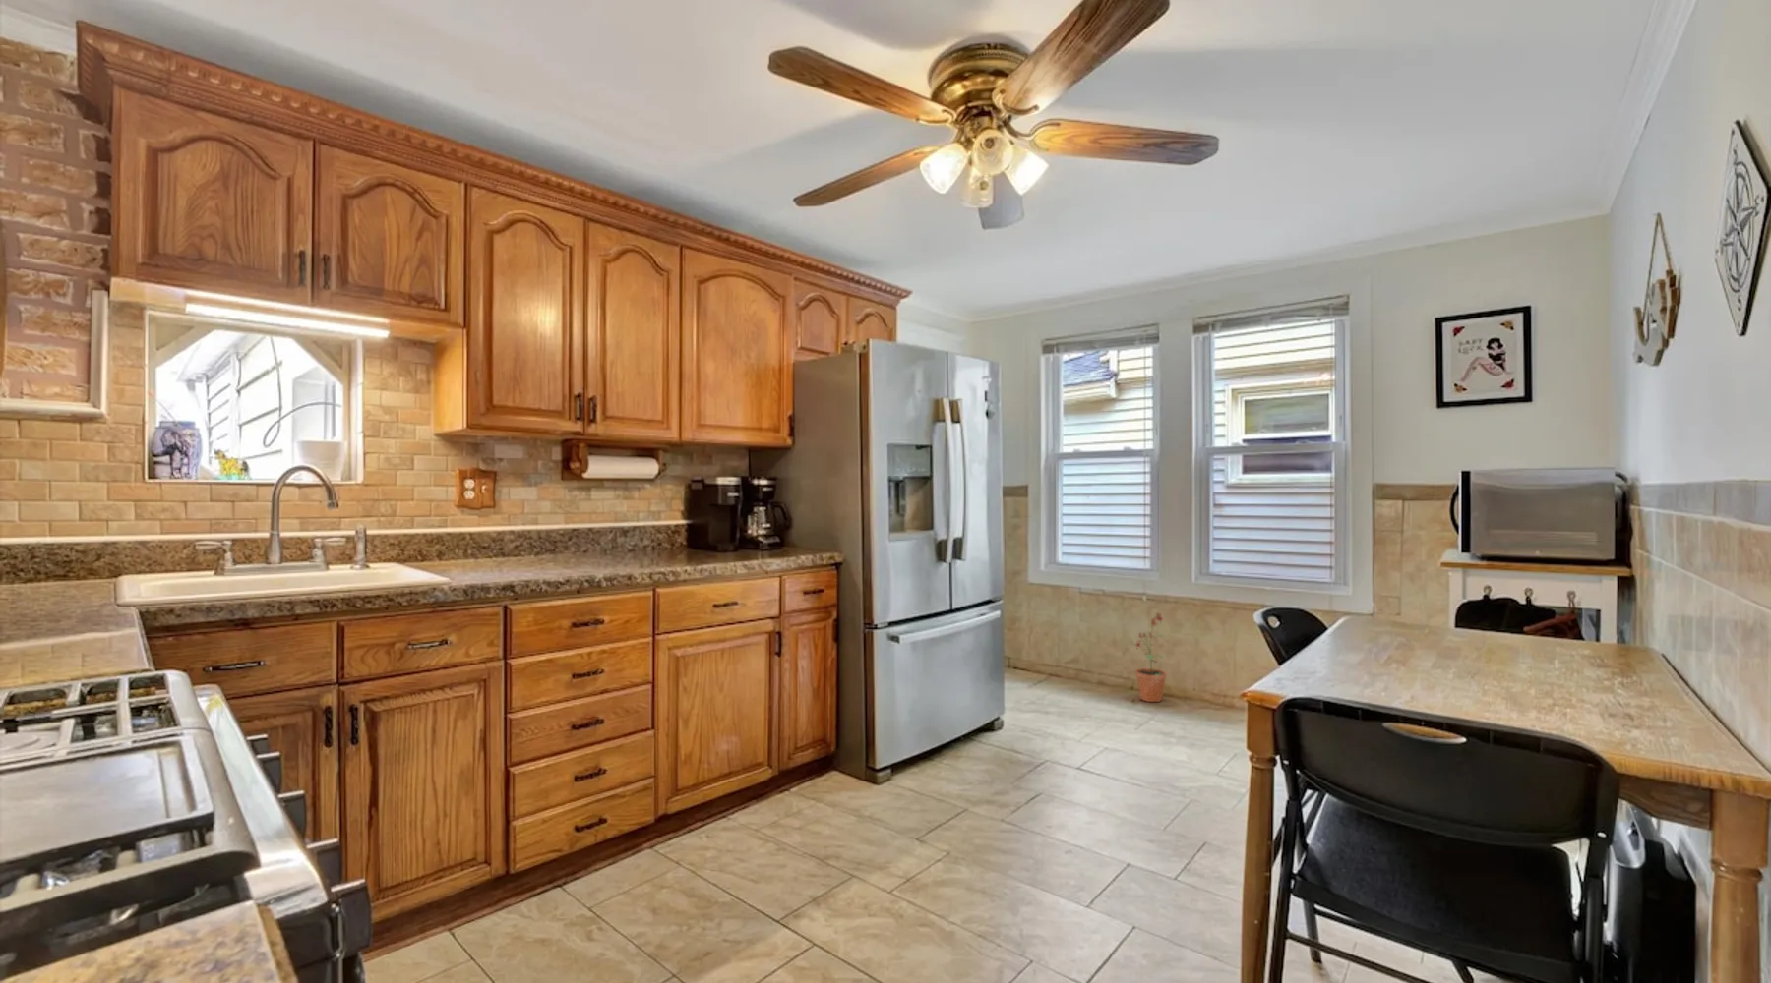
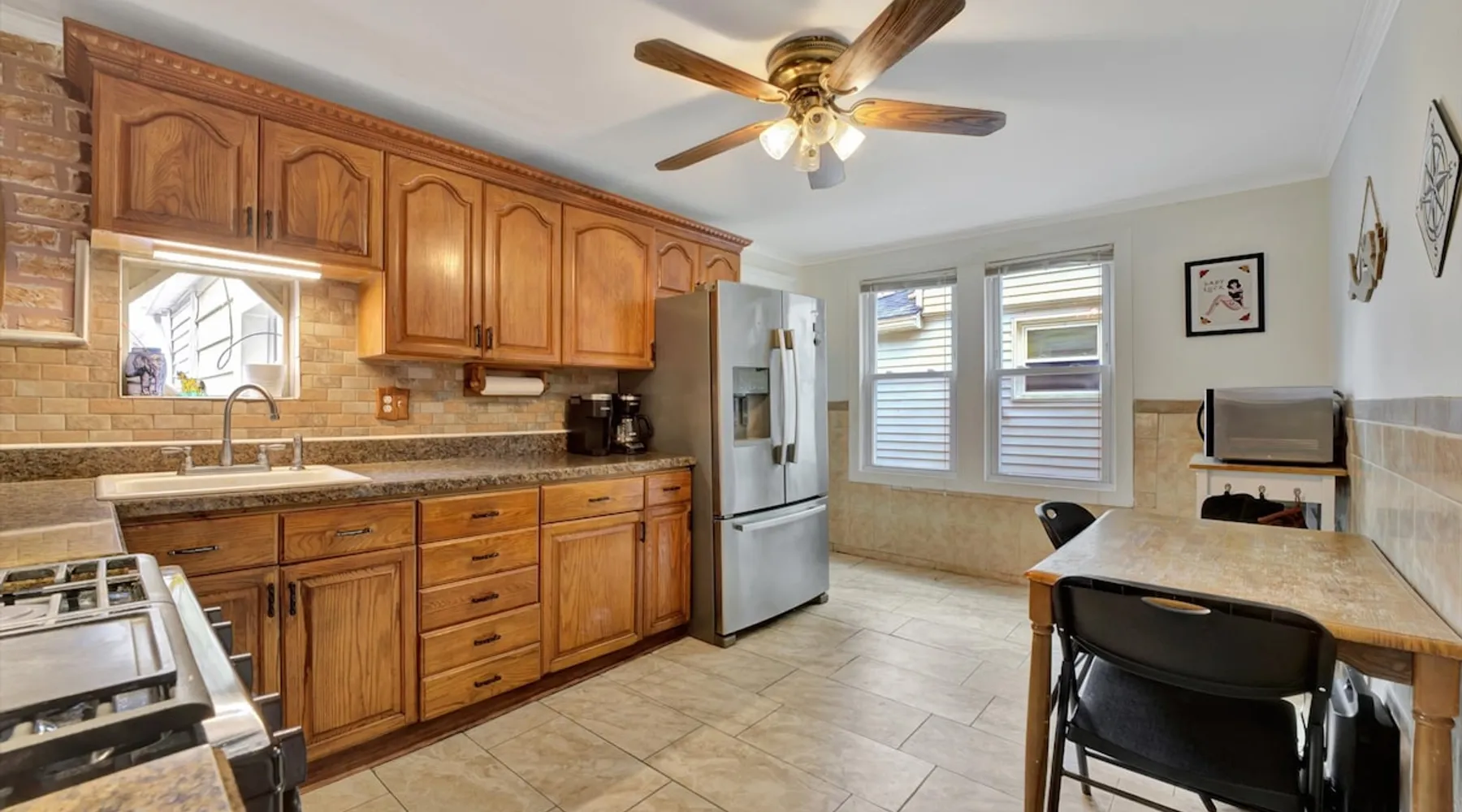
- potted plant [1134,611,1168,703]
